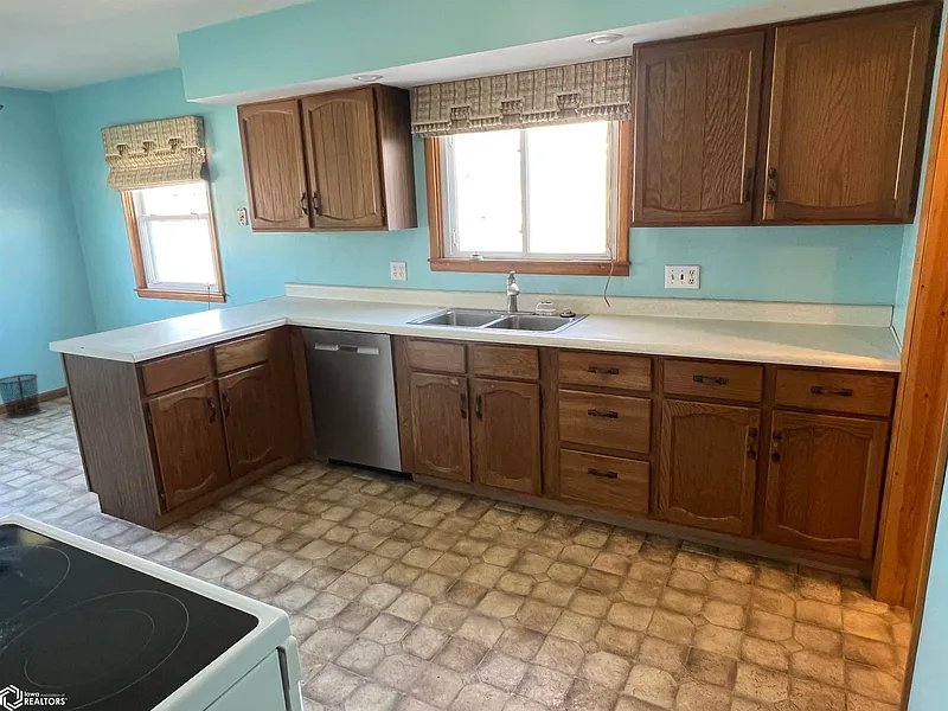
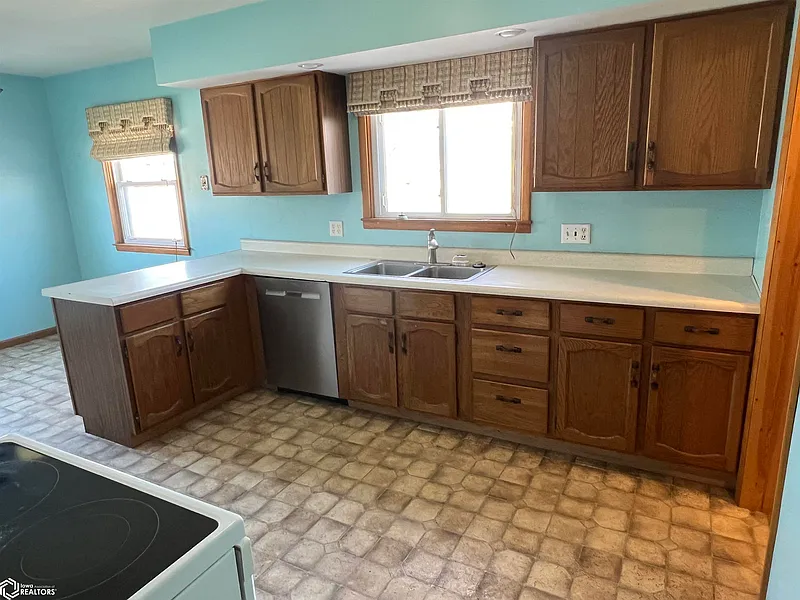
- waste bin [0,373,43,419]
